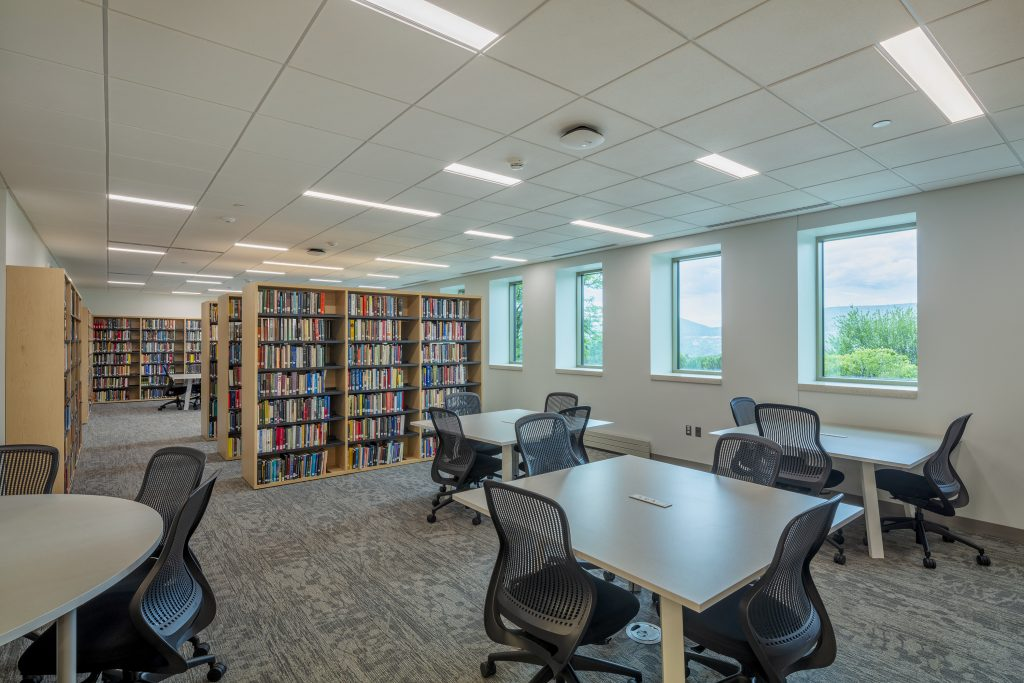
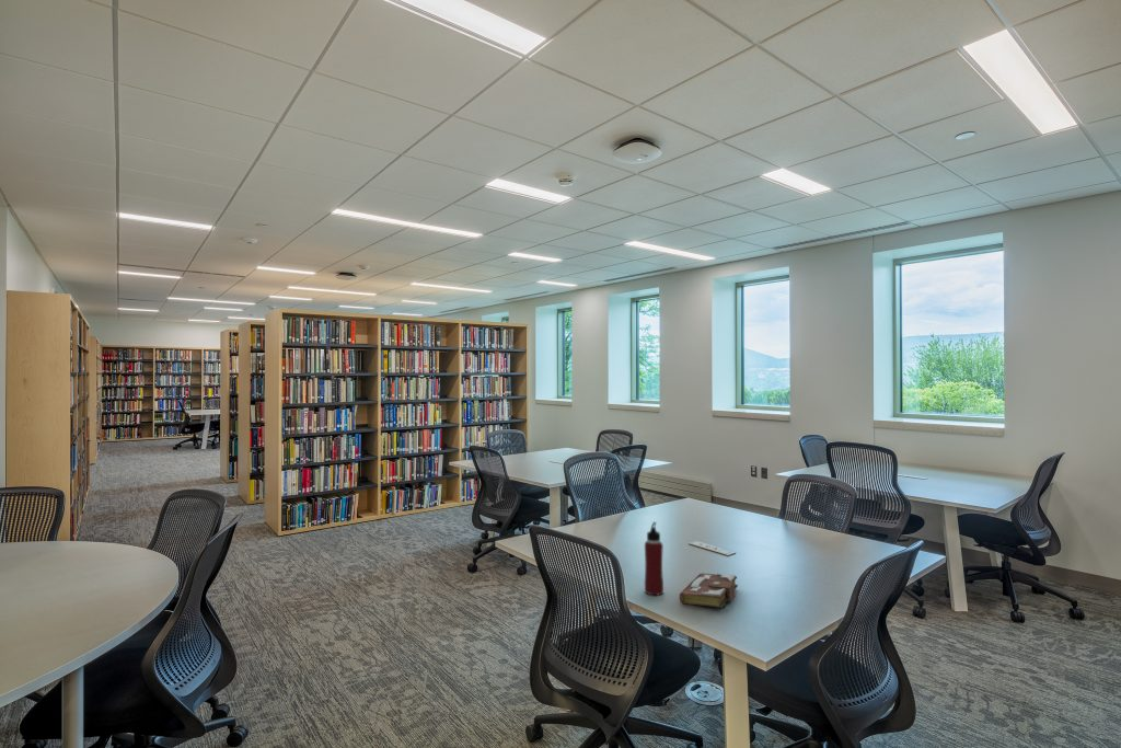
+ book [679,573,739,609]
+ water bottle [644,521,664,596]
